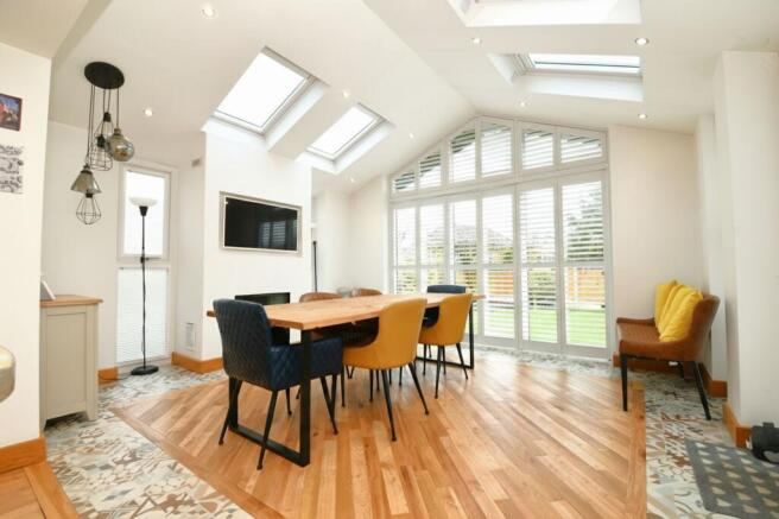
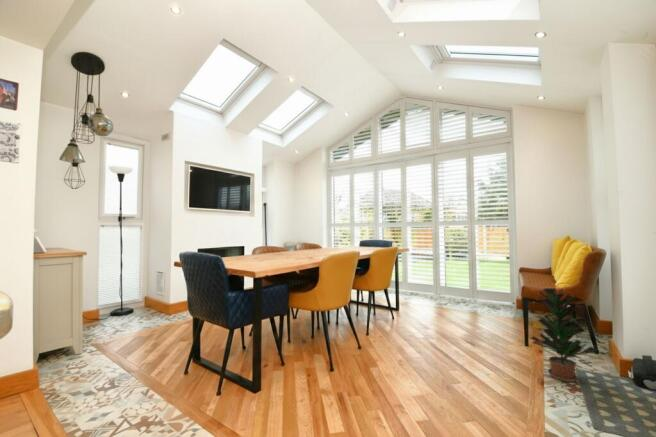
+ potted plant [530,287,599,383]
